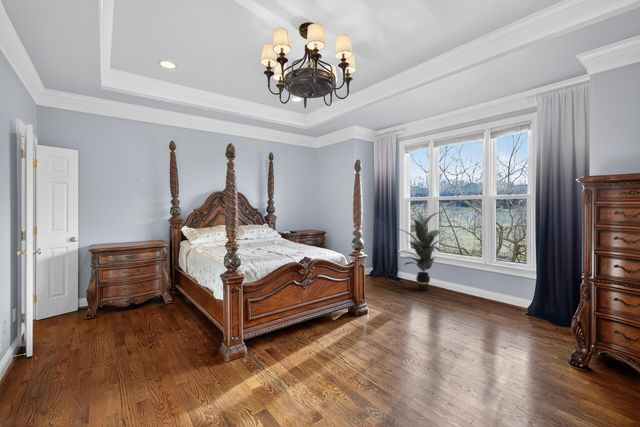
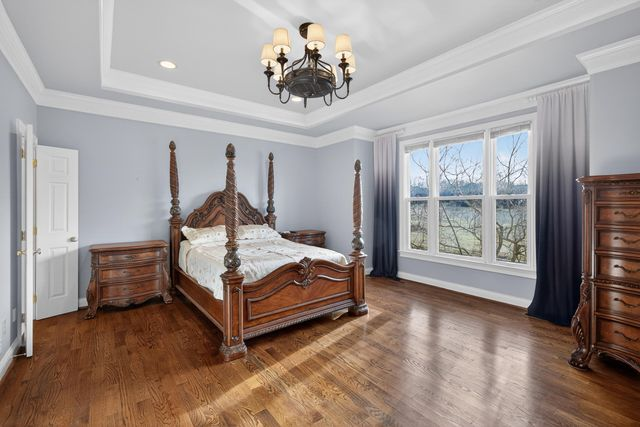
- indoor plant [393,207,446,291]
